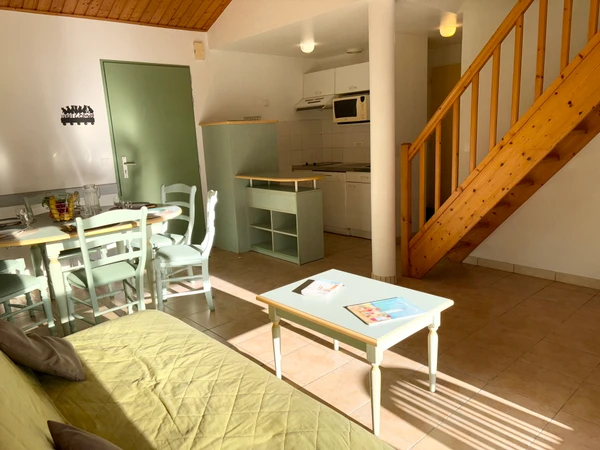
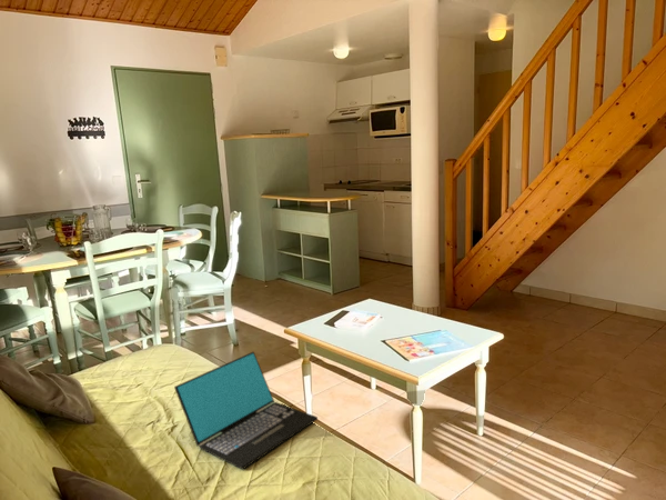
+ laptop [173,351,319,471]
